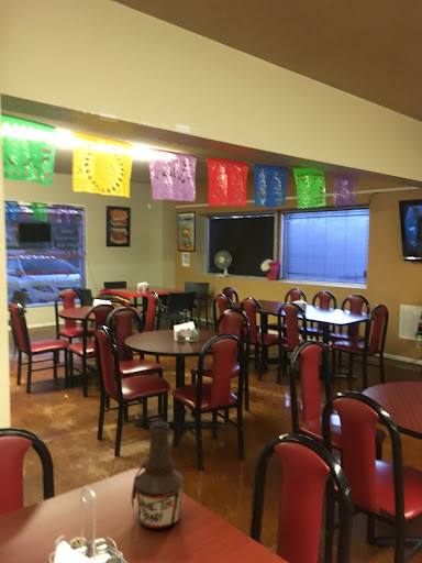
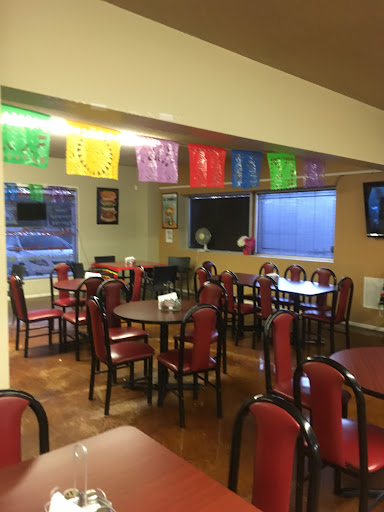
- bottle [131,420,186,530]
